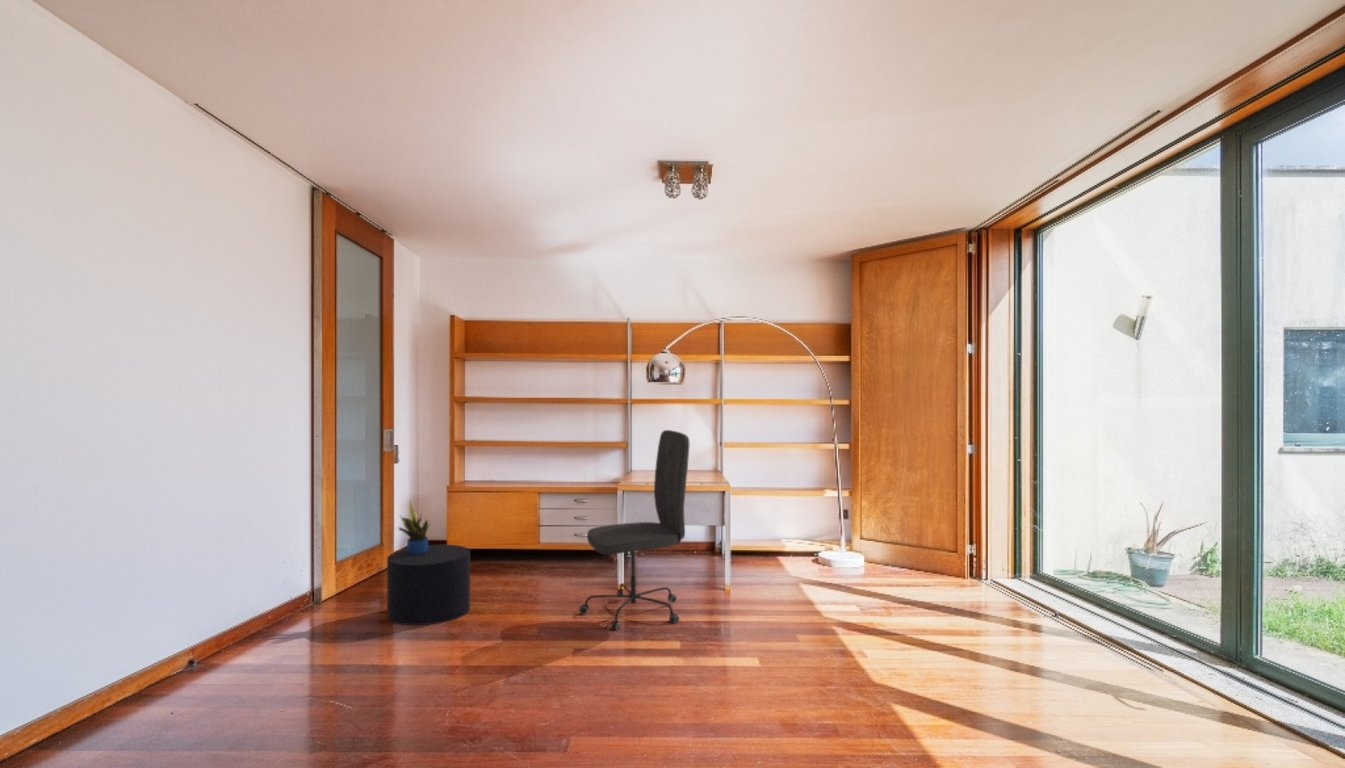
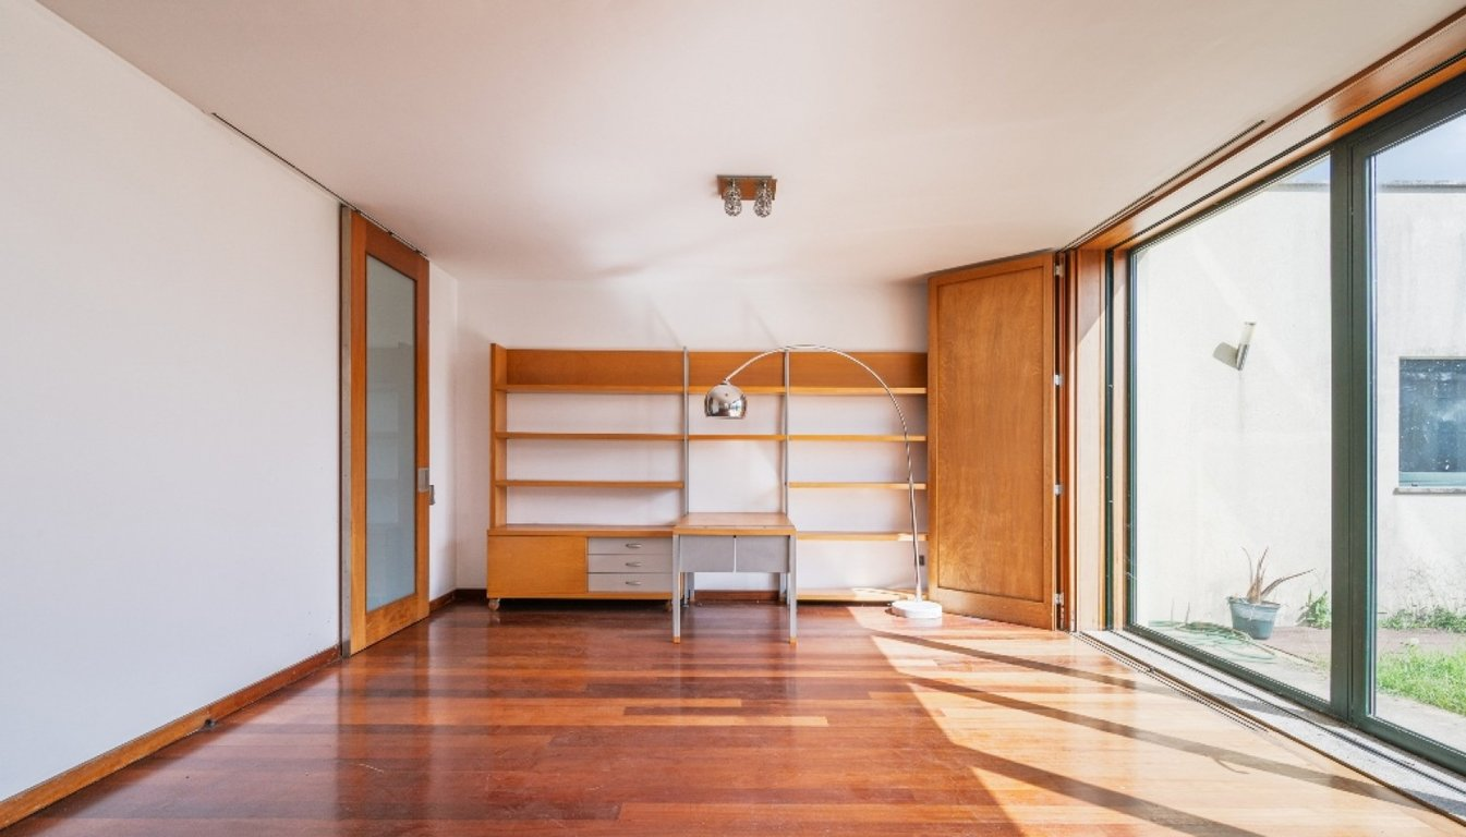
- potted plant [397,497,430,555]
- stool [386,543,471,626]
- office chair [578,429,690,631]
